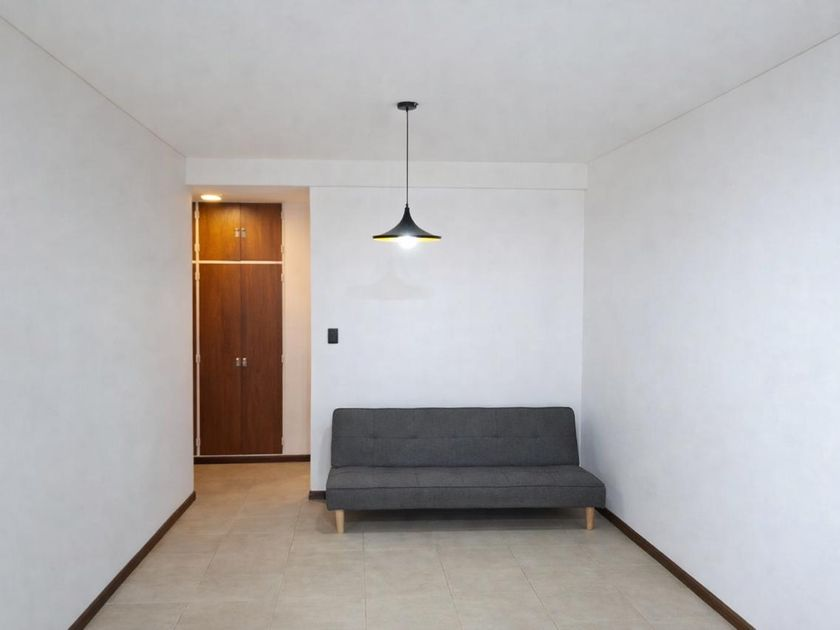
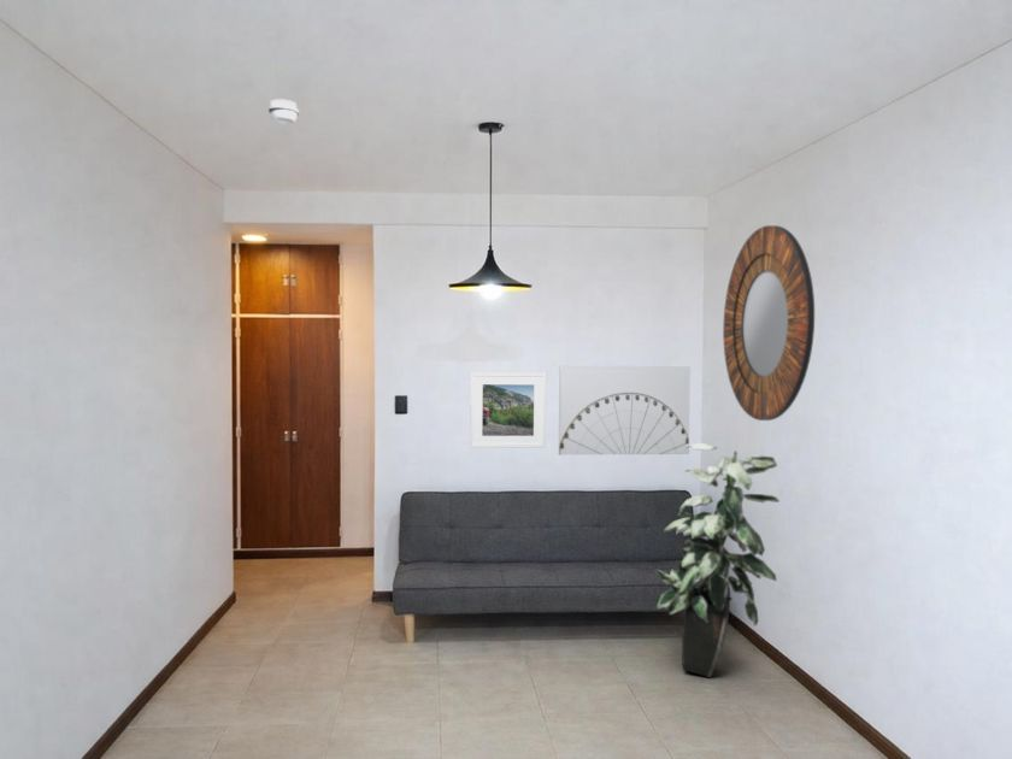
+ home mirror [722,224,816,422]
+ indoor plant [653,442,781,678]
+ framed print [469,371,547,449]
+ smoke detector [267,98,300,125]
+ wall art [558,364,692,455]
